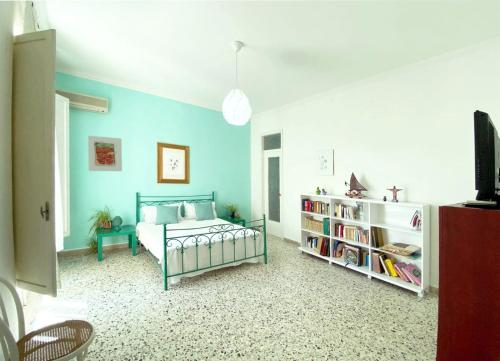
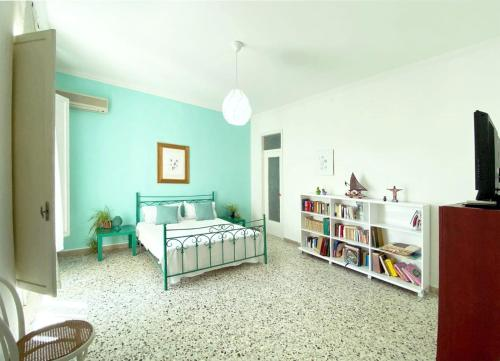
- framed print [87,135,123,172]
